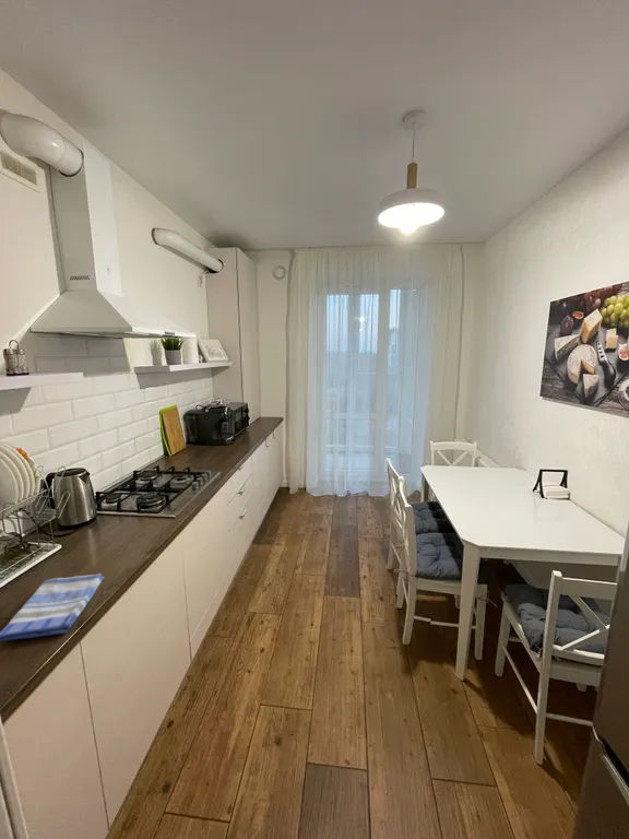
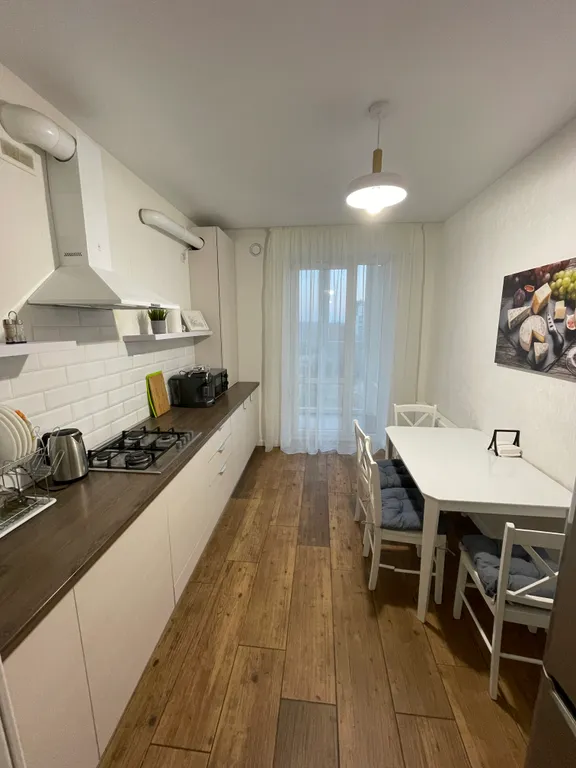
- dish towel [0,574,105,642]
